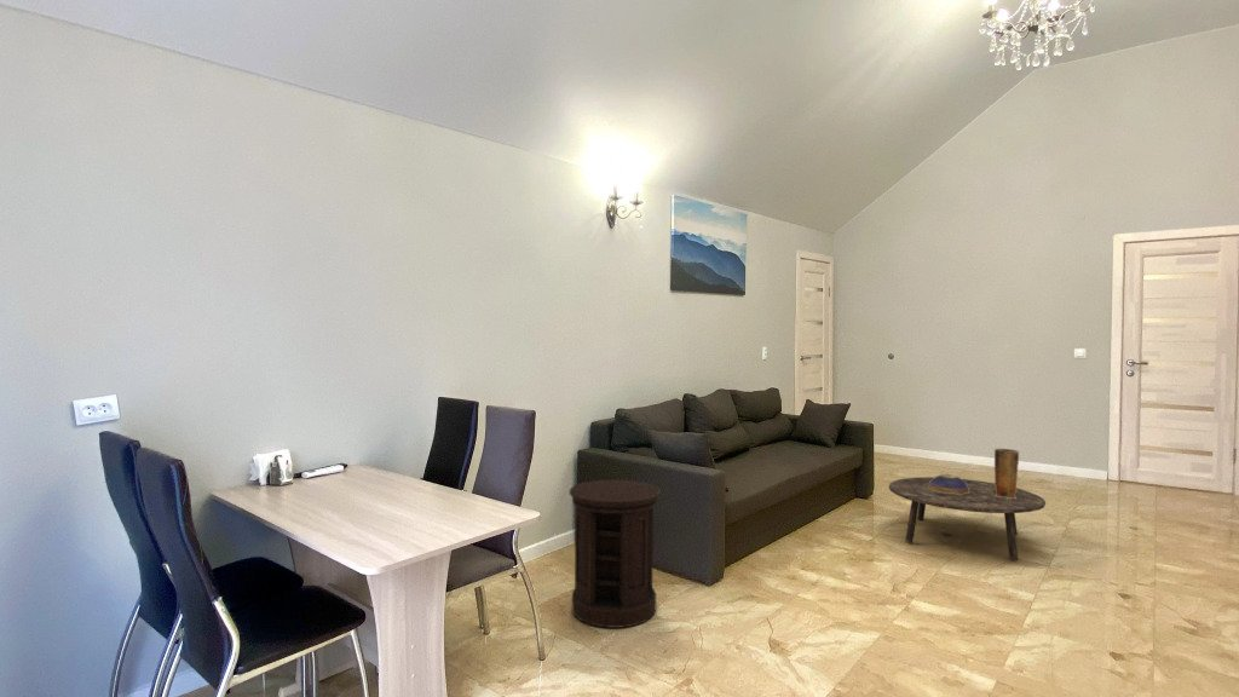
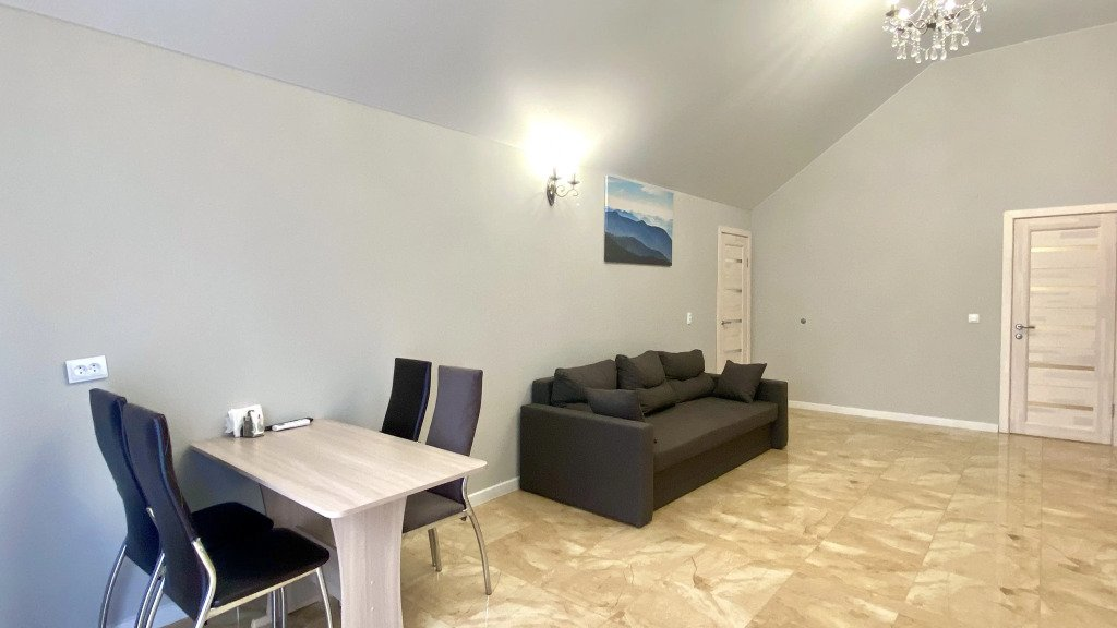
- side table [567,479,662,629]
- decorative bowl [928,473,969,495]
- vase [993,448,1020,499]
- coffee table [888,476,1047,561]
